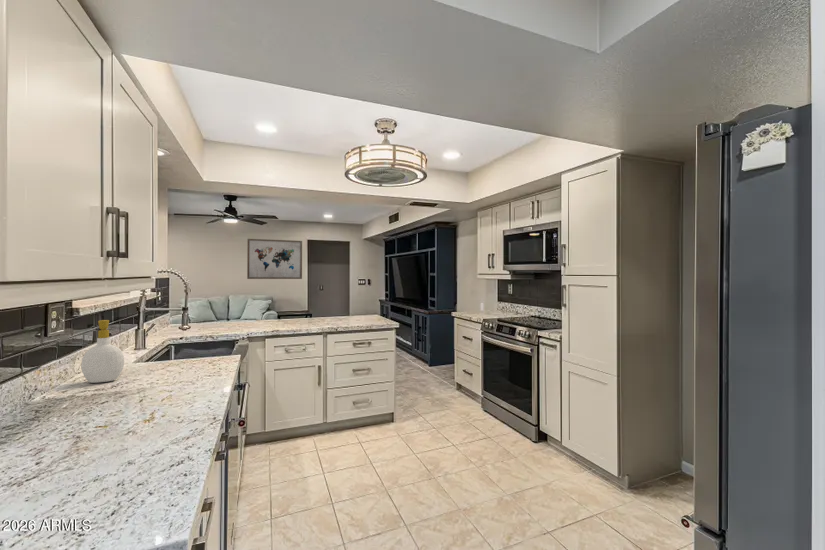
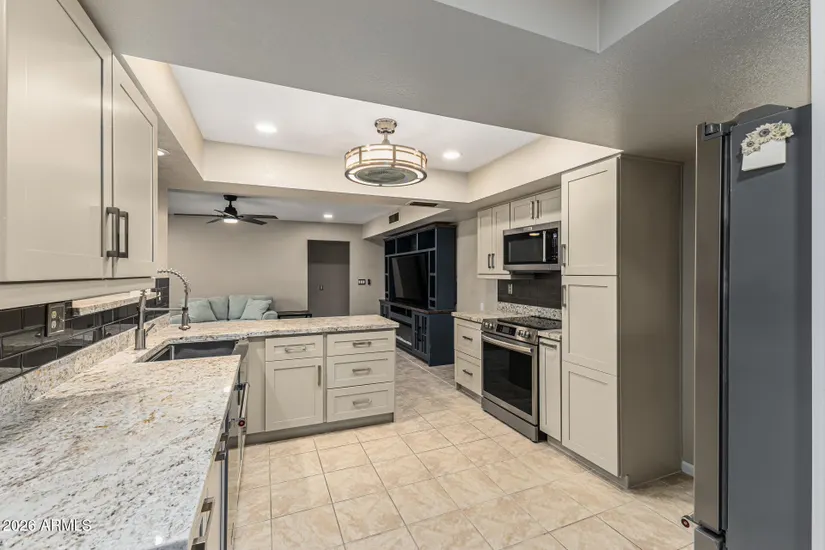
- soap bottle [80,319,126,384]
- wall art [246,238,303,280]
